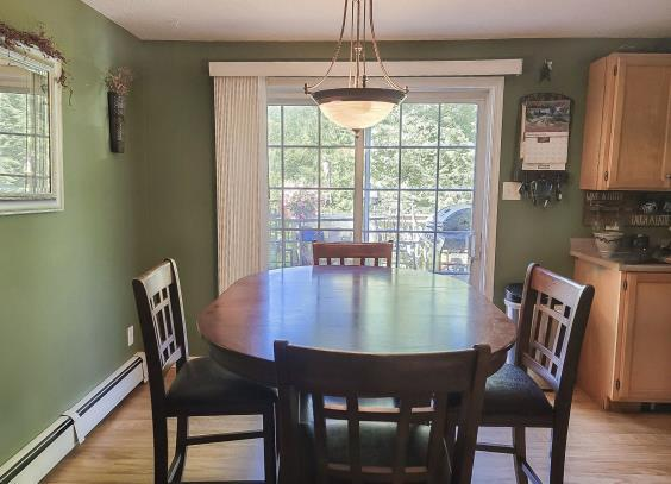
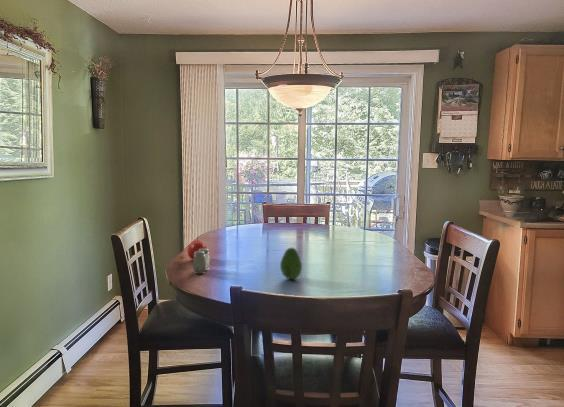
+ salt and pepper shaker [192,248,211,275]
+ fruit [279,247,303,280]
+ fruit [186,237,208,260]
